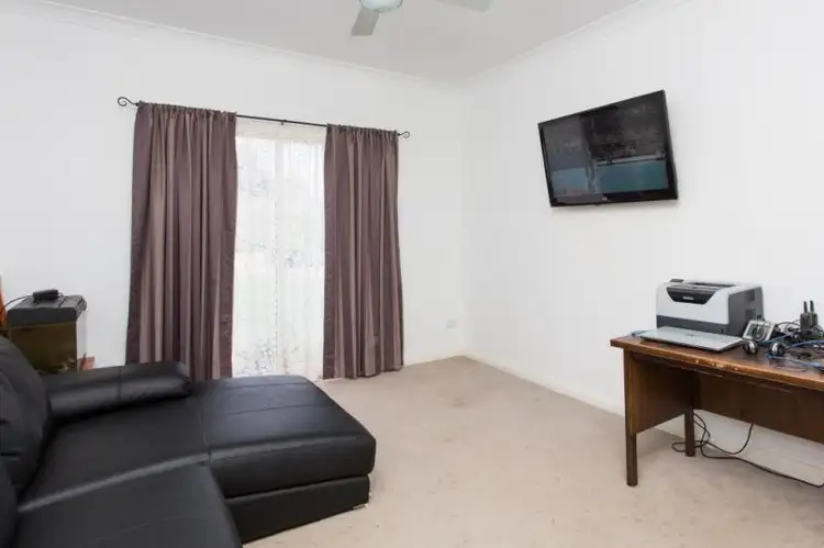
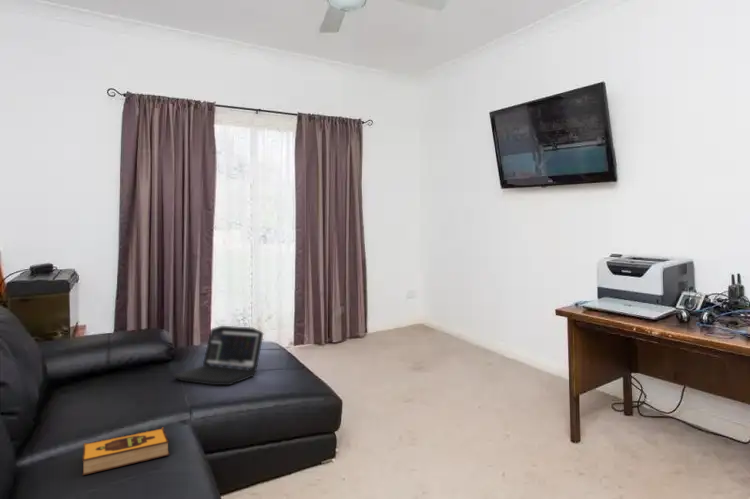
+ laptop [173,325,264,387]
+ hardback book [81,427,171,476]
